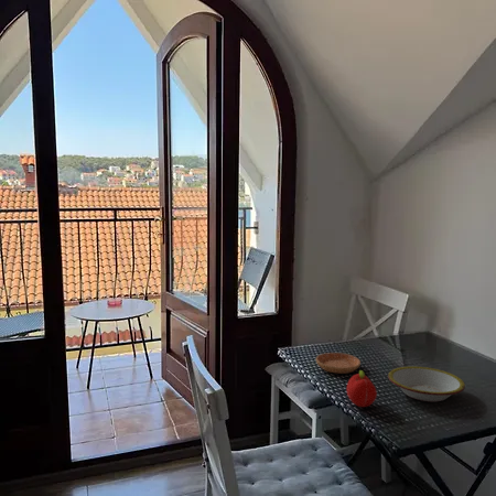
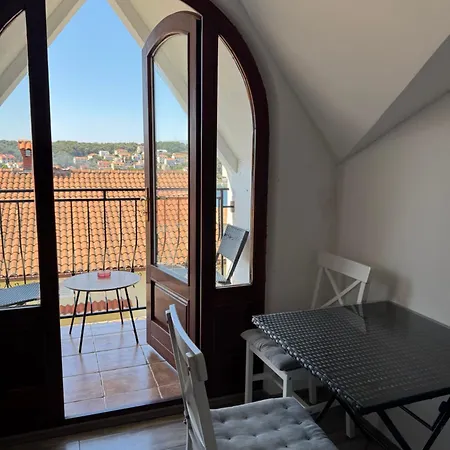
- saucer [315,352,362,375]
- bowl [387,366,466,403]
- fruit [346,369,378,408]
